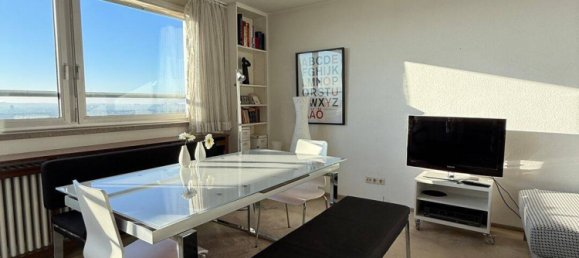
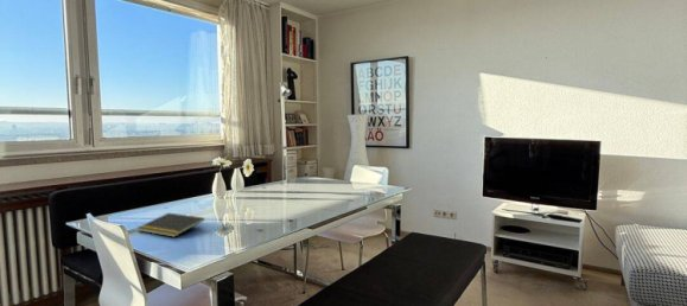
+ notepad [138,212,205,238]
